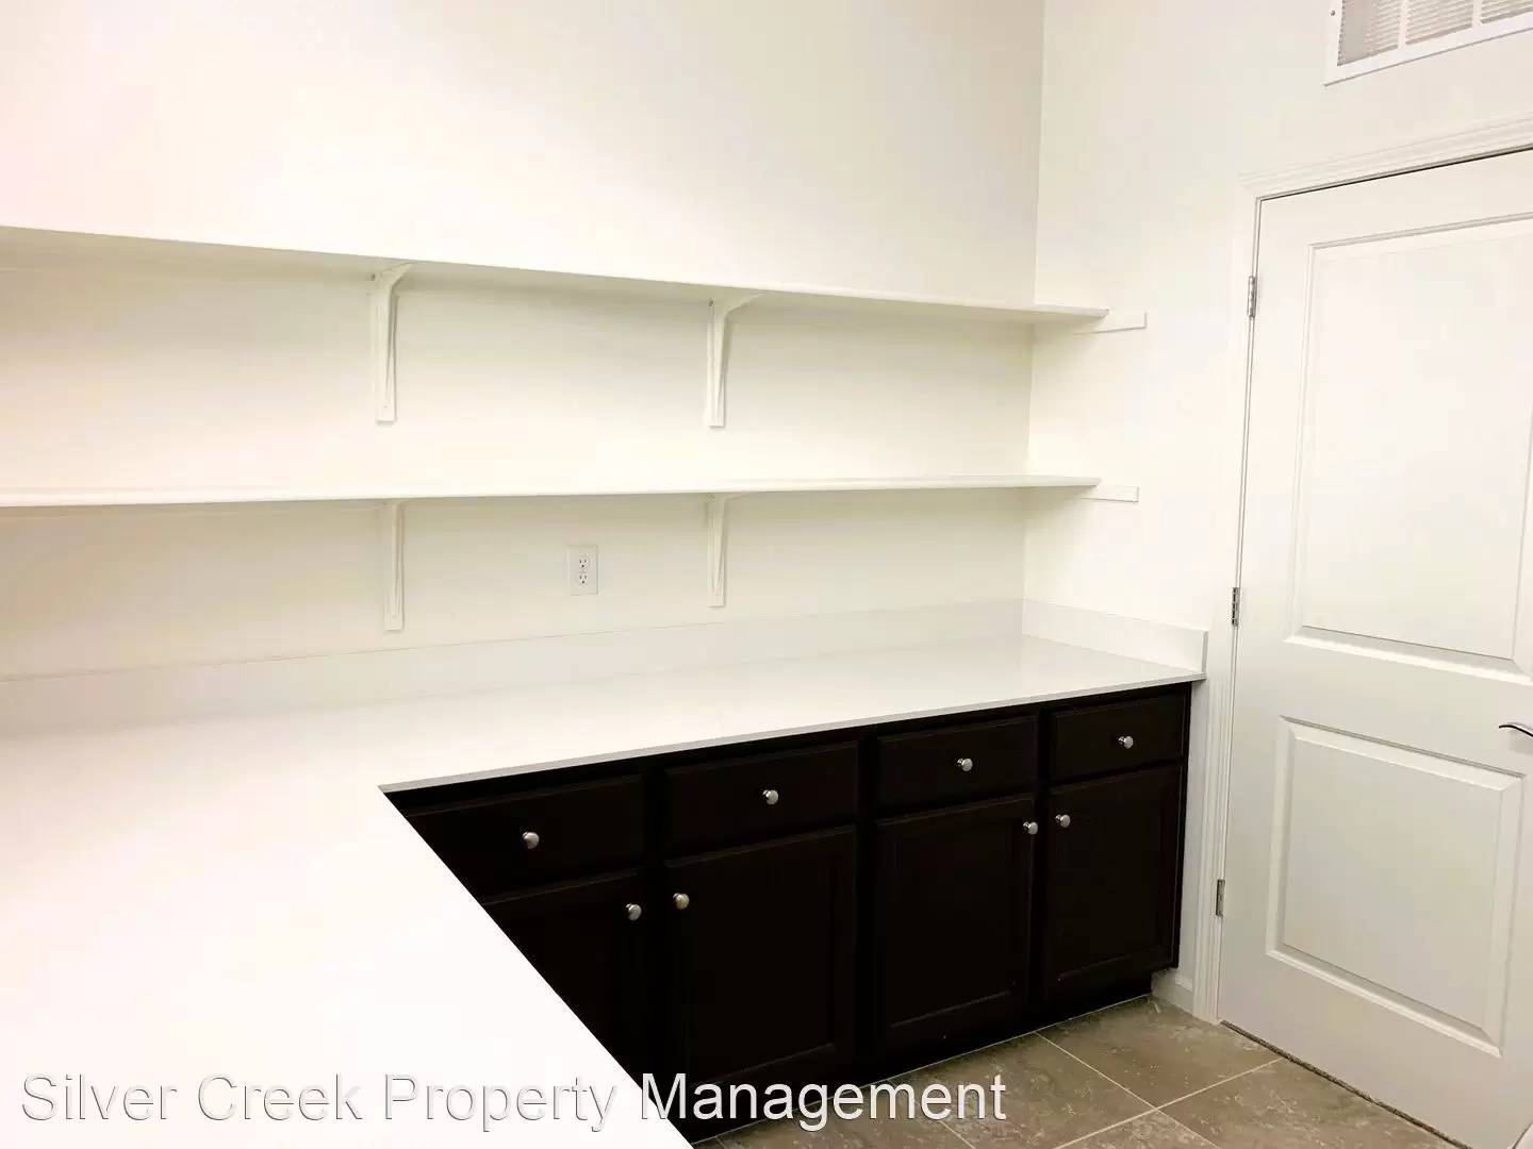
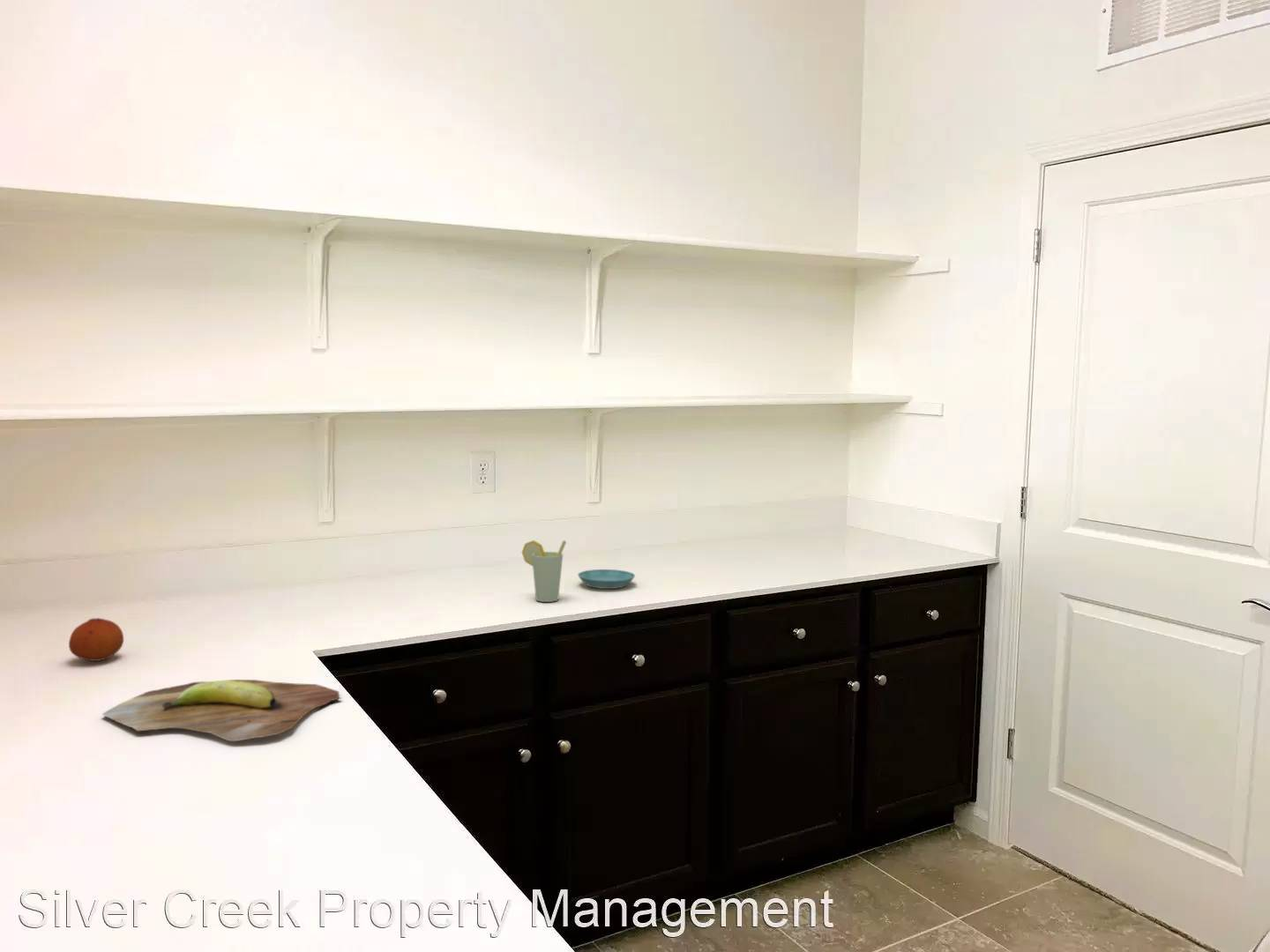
+ cutting board [101,679,342,742]
+ saucer [577,569,636,590]
+ cup [521,539,567,603]
+ fruit [68,617,124,662]
